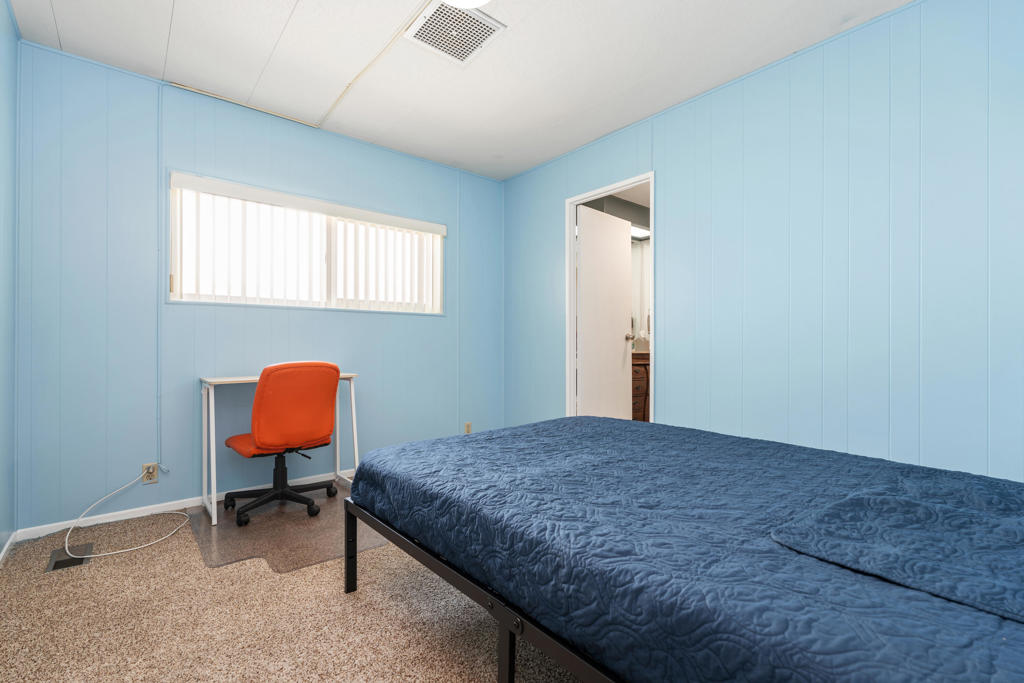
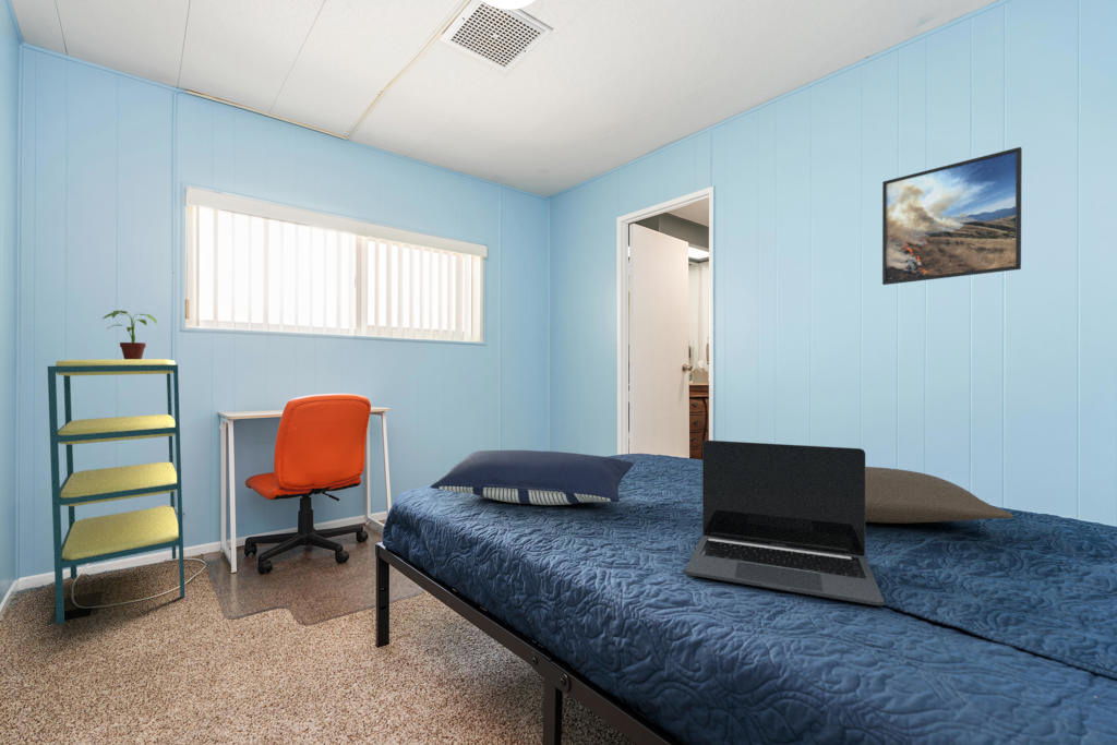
+ pillow [430,449,635,506]
+ potted plant [101,310,158,359]
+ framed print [881,146,1023,286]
+ laptop [685,440,885,606]
+ pillow [865,466,1014,524]
+ shelving unit [47,358,185,626]
